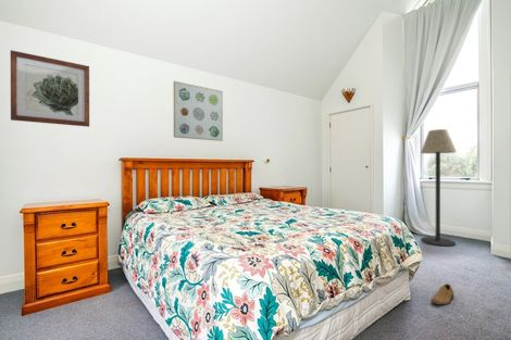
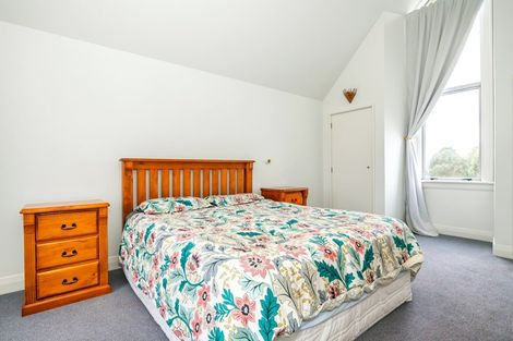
- wall art [173,80,224,142]
- floor lamp [420,128,458,248]
- wall art [10,49,90,128]
- shoe [429,282,454,305]
